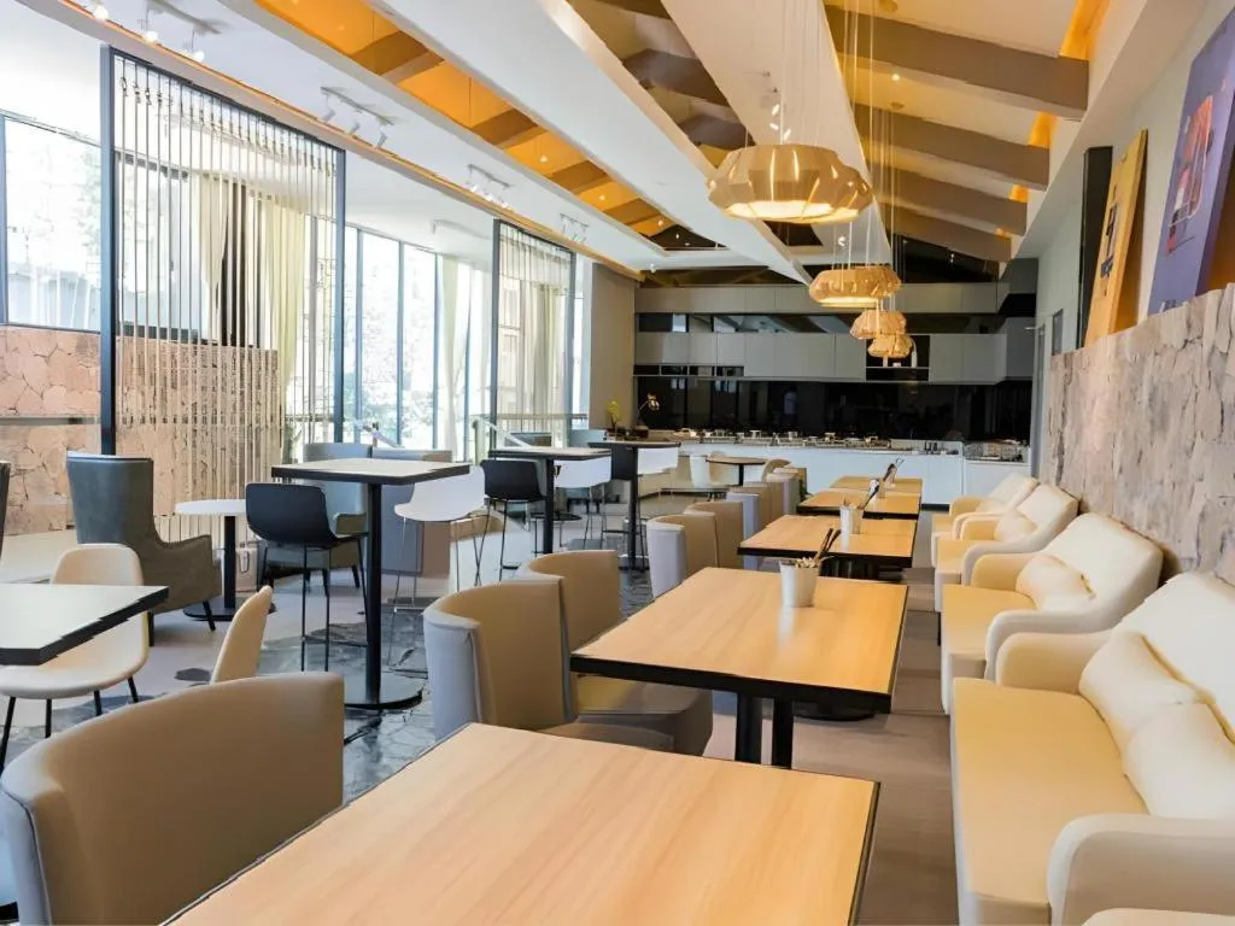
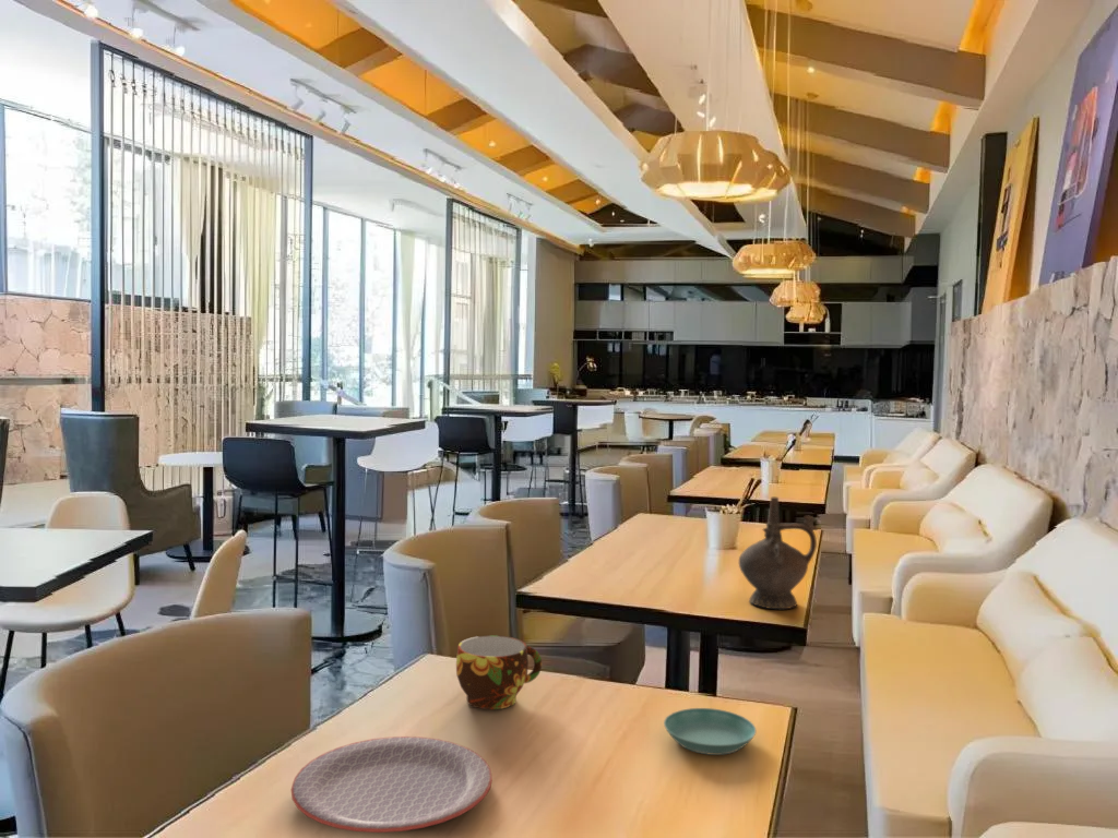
+ cup [455,634,543,710]
+ ceremonial vessel [738,496,819,610]
+ plate [290,735,493,834]
+ saucer [663,707,757,756]
